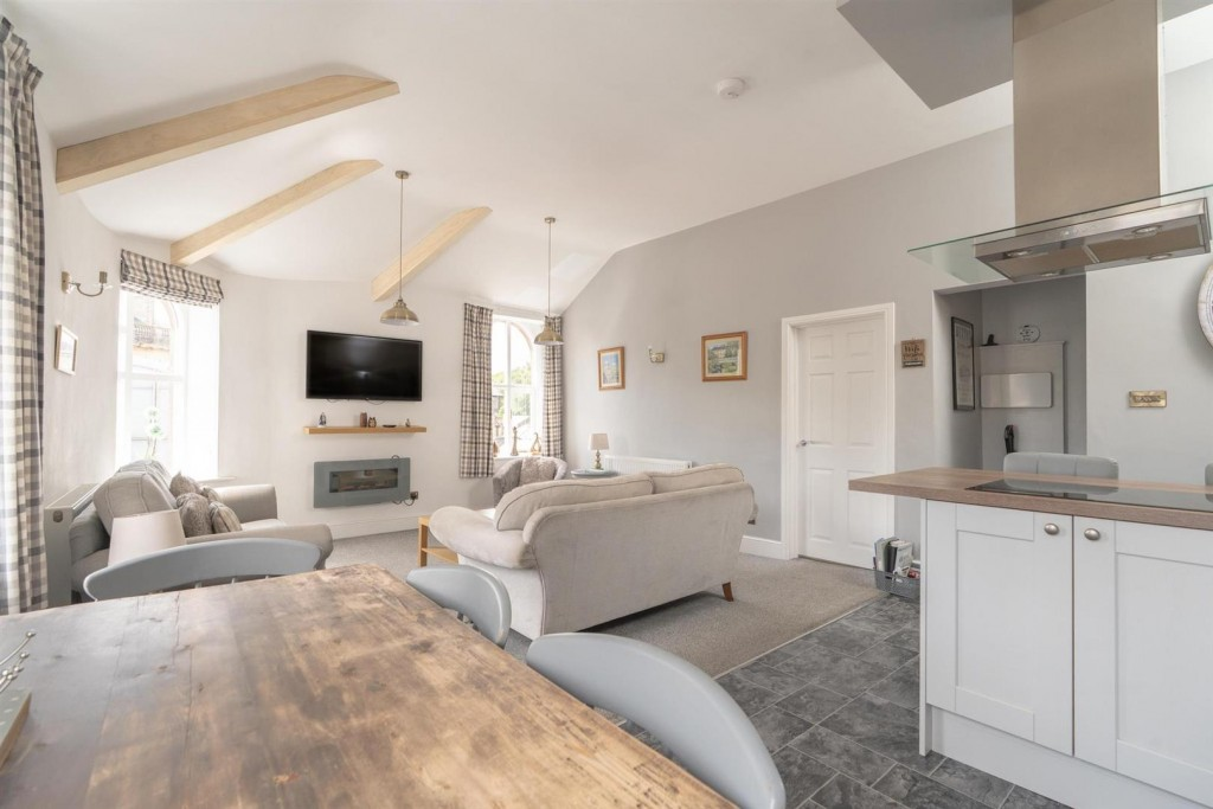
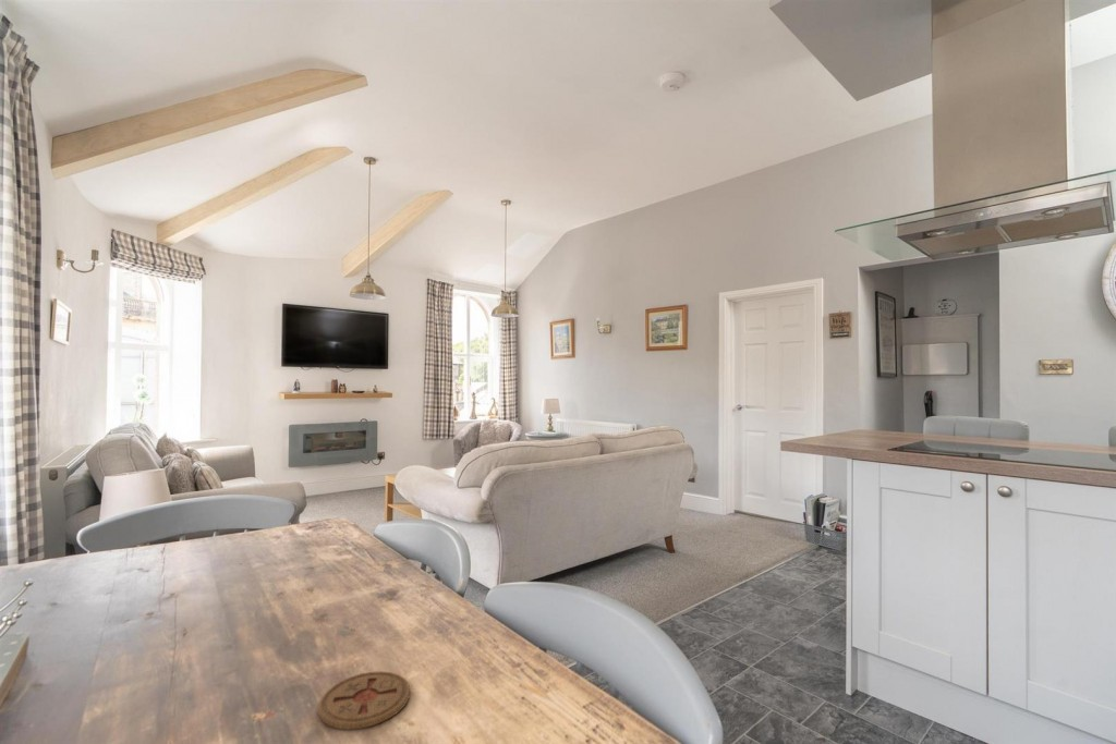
+ coaster [317,670,411,731]
